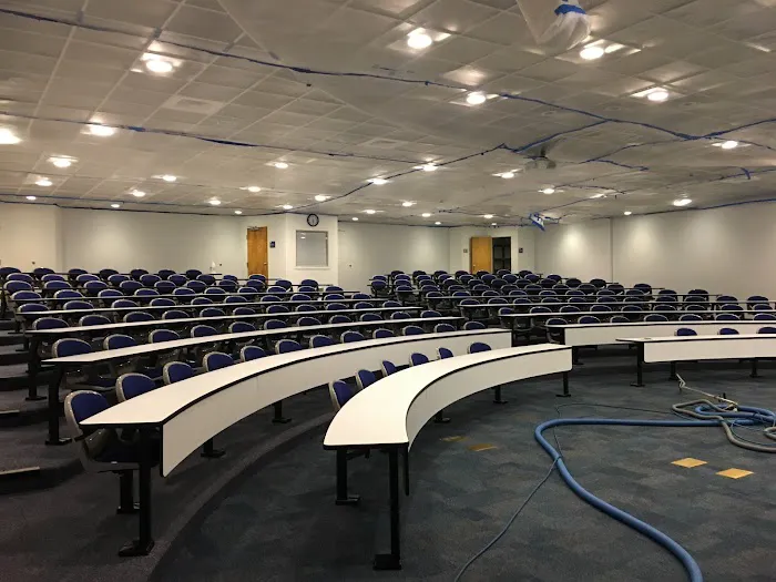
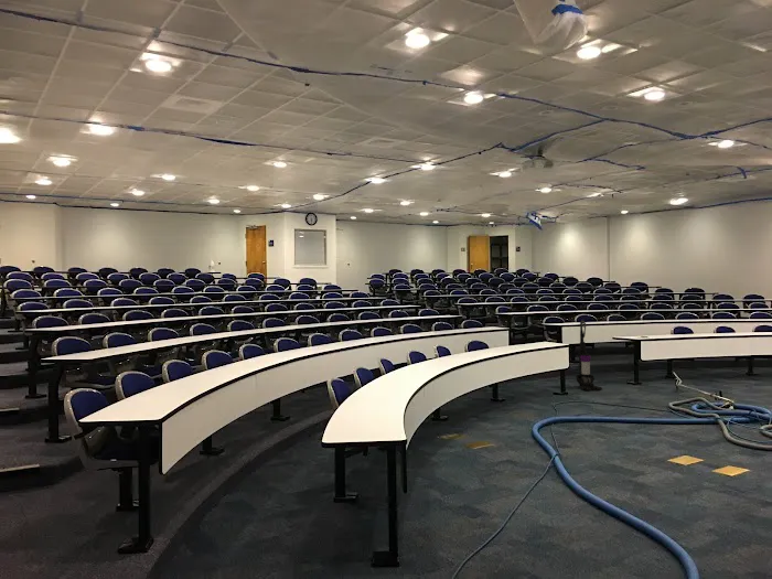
+ vacuum cleaner [575,320,603,392]
